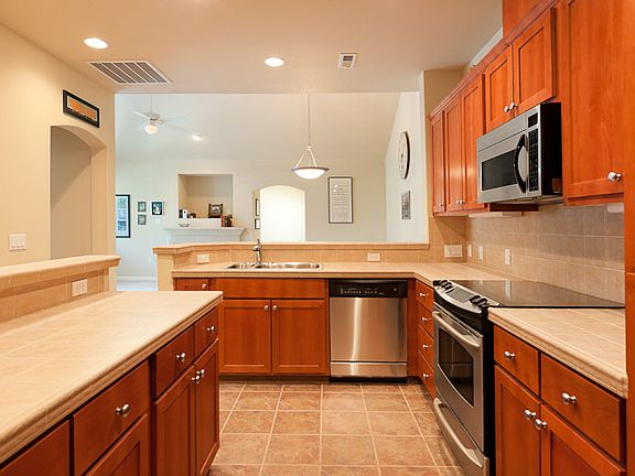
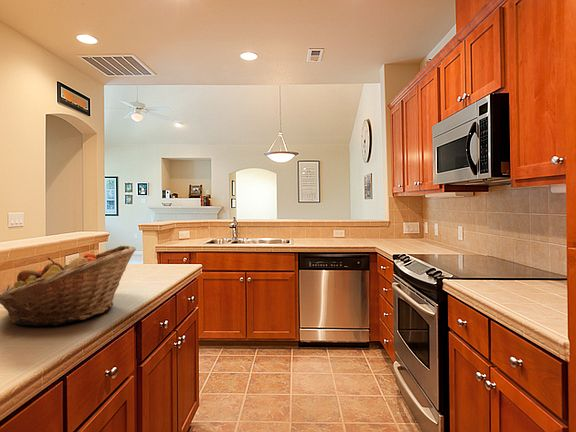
+ fruit basket [0,245,137,327]
